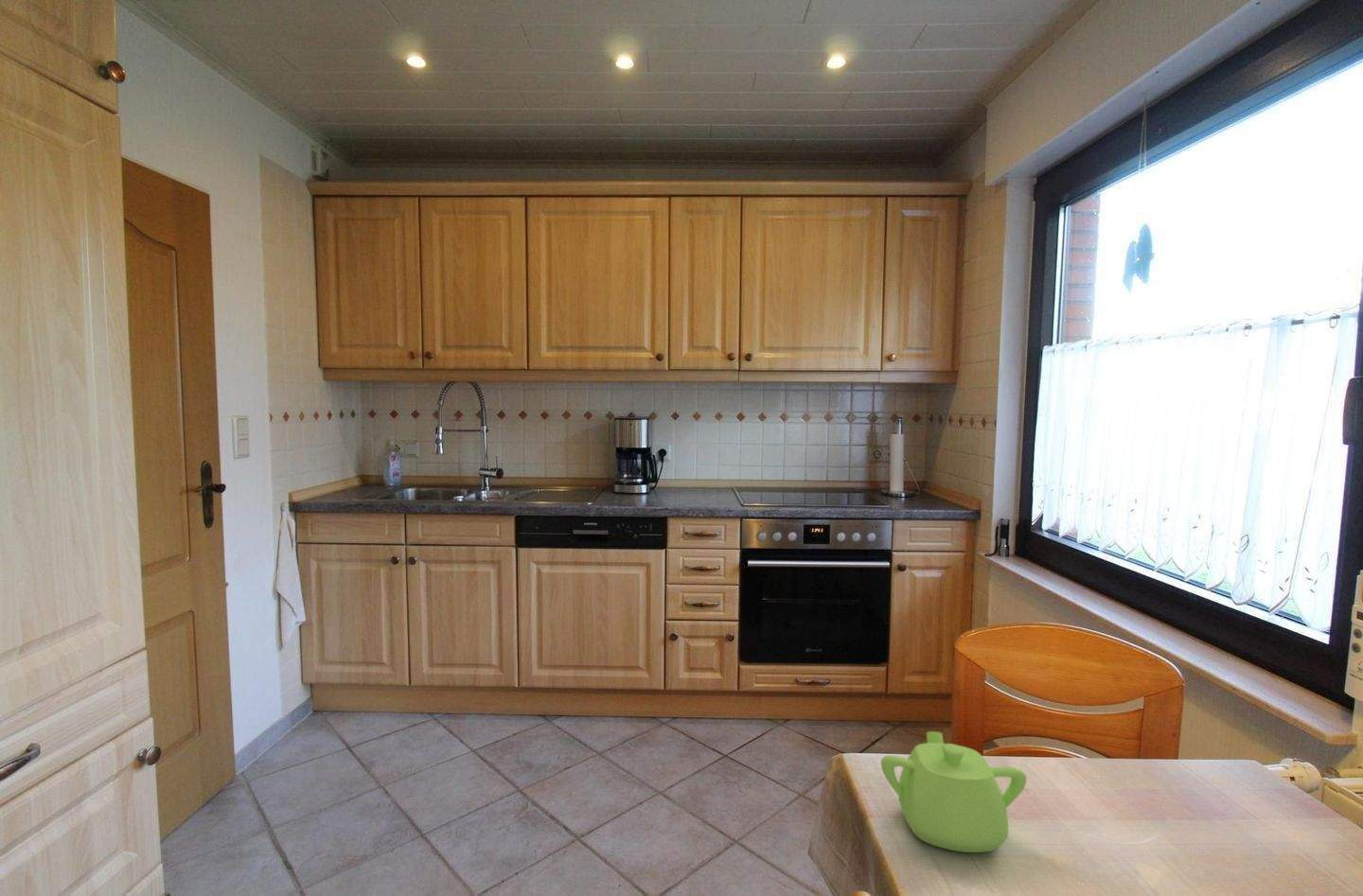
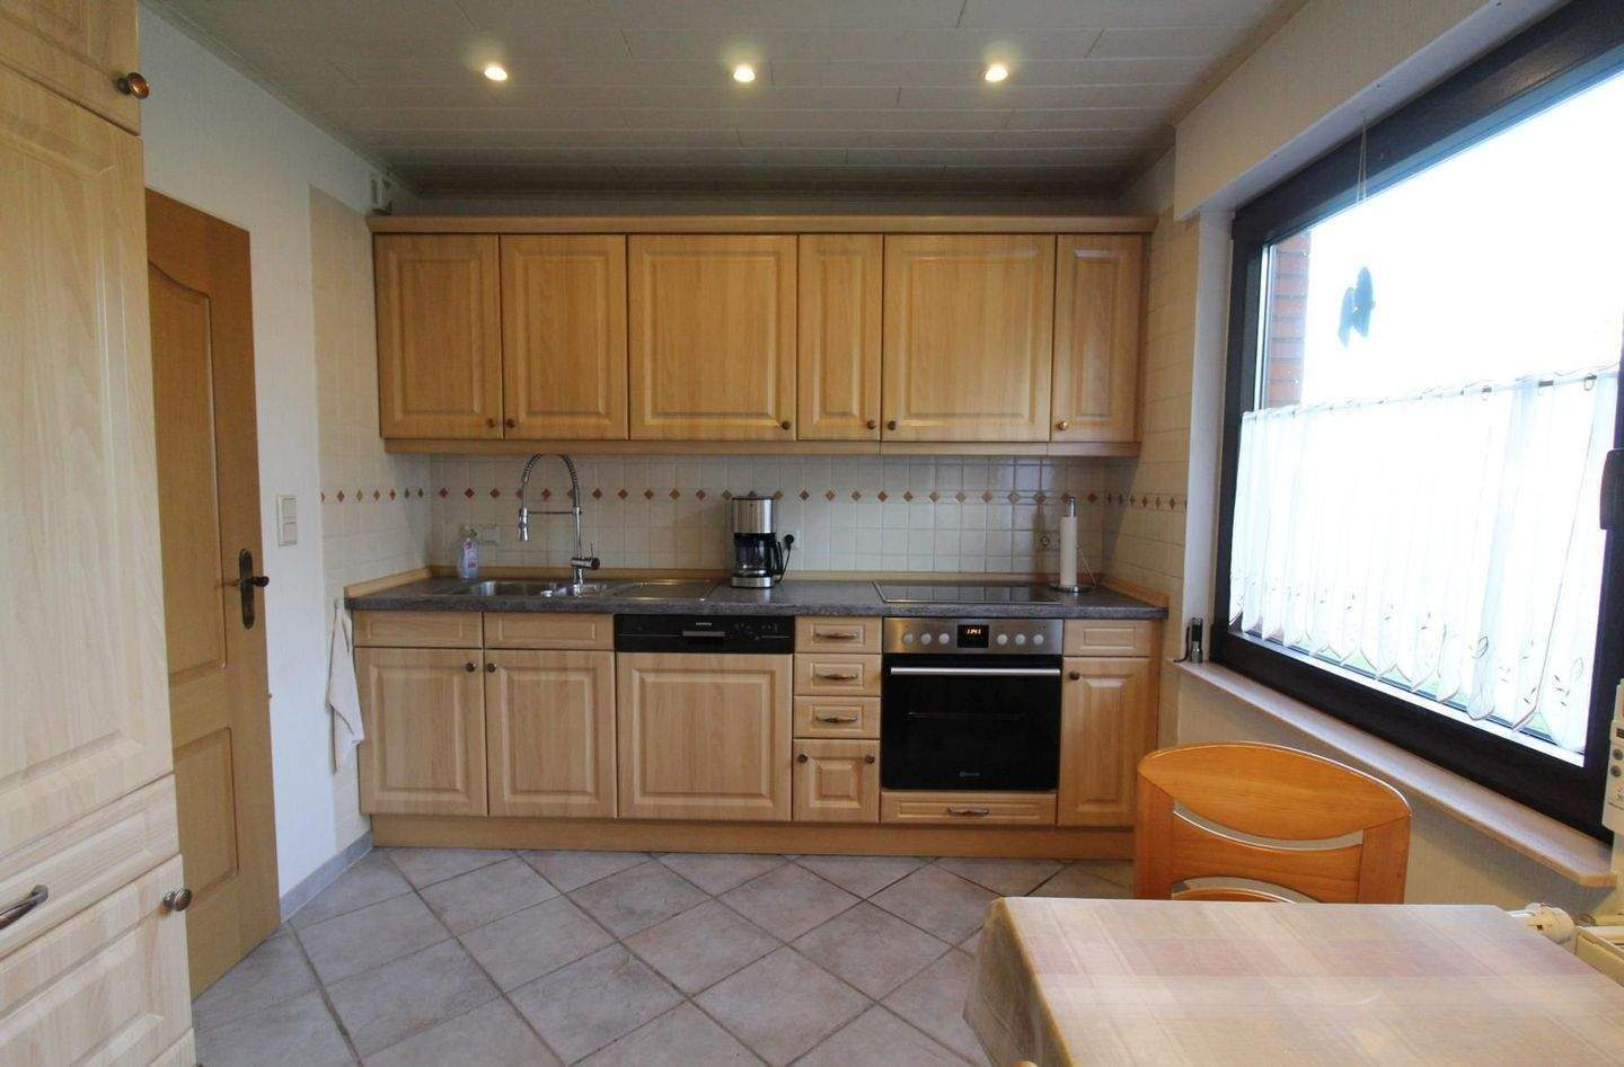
- teapot [880,730,1028,853]
